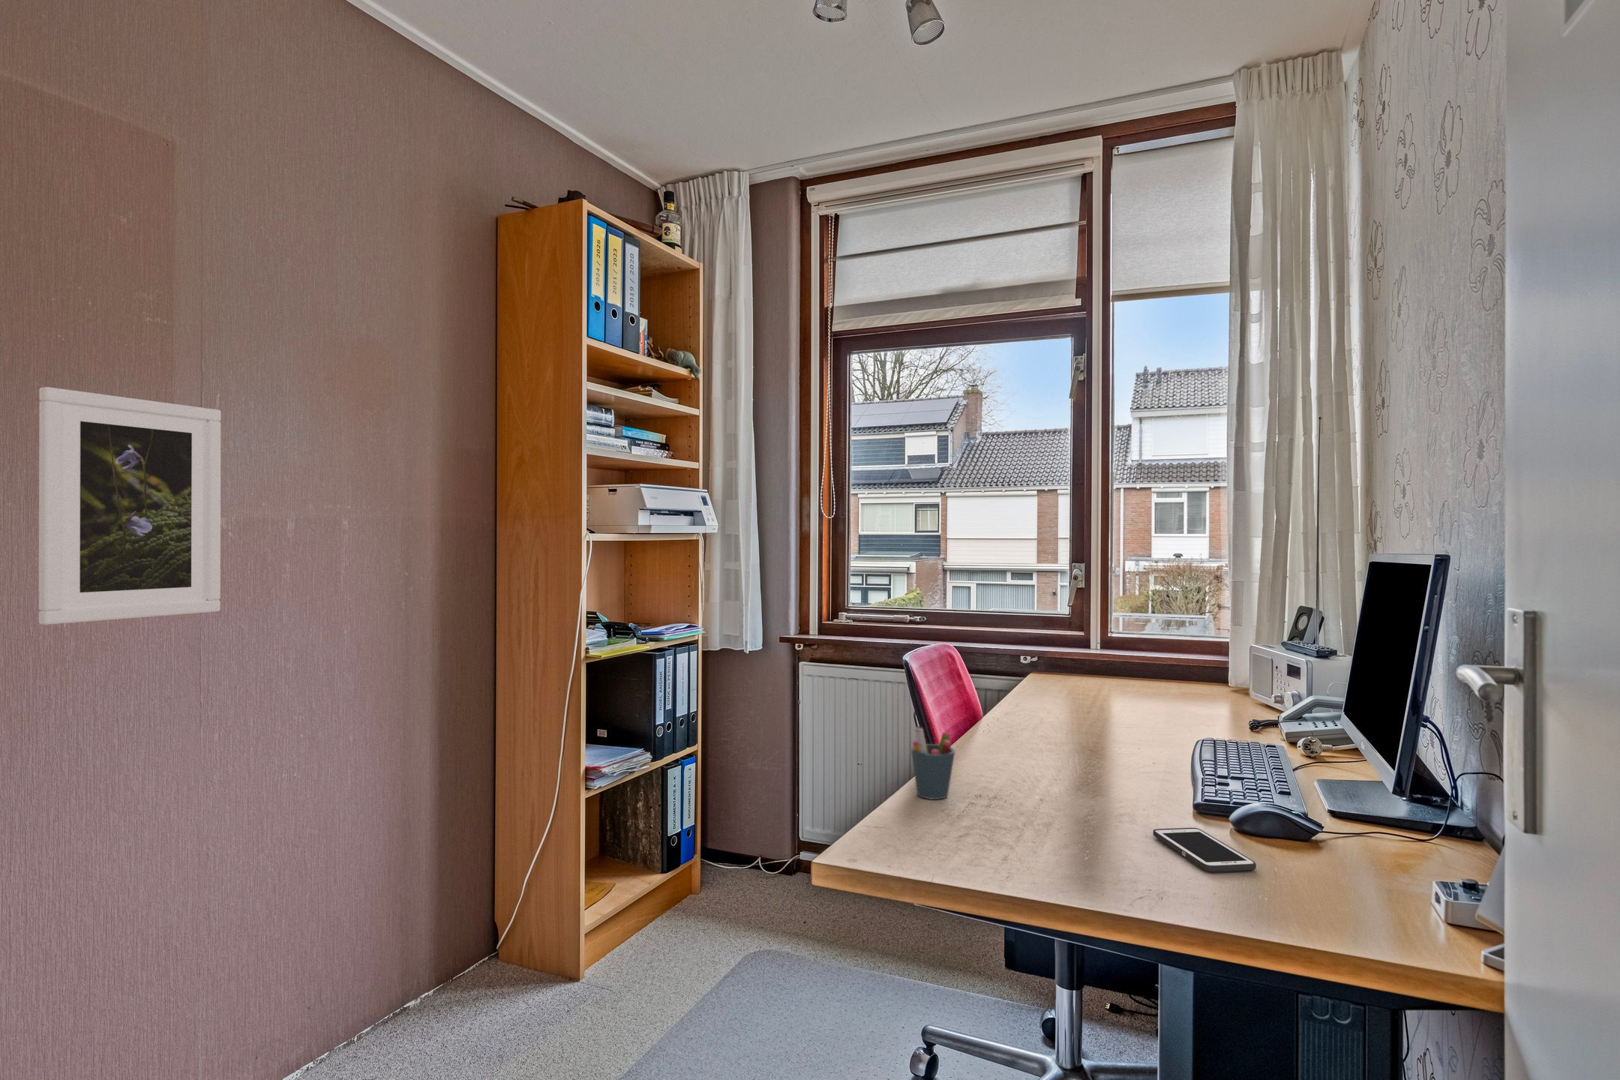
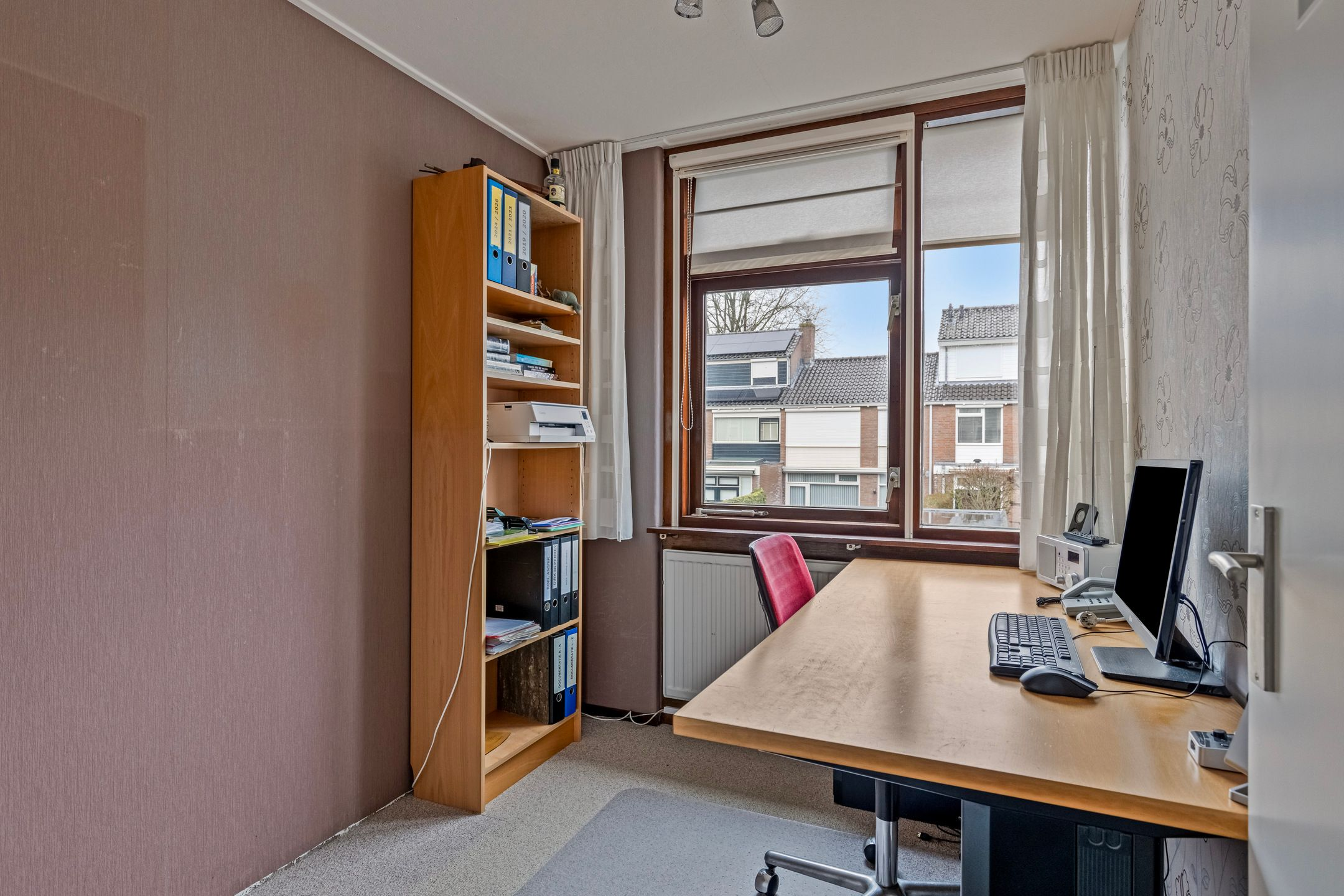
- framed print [39,386,222,626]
- cell phone [1152,827,1257,873]
- pen holder [910,727,956,800]
